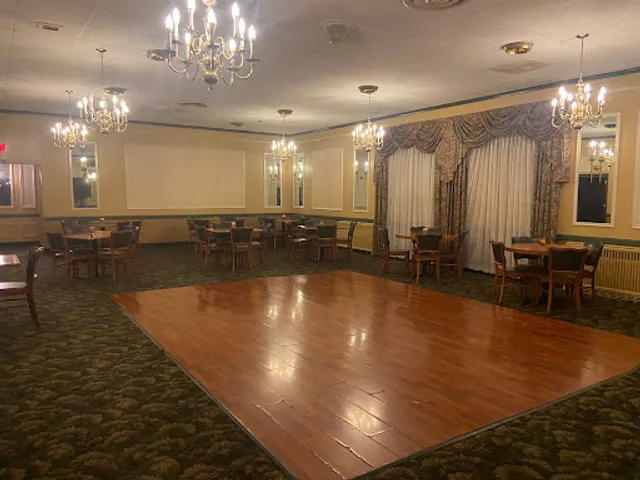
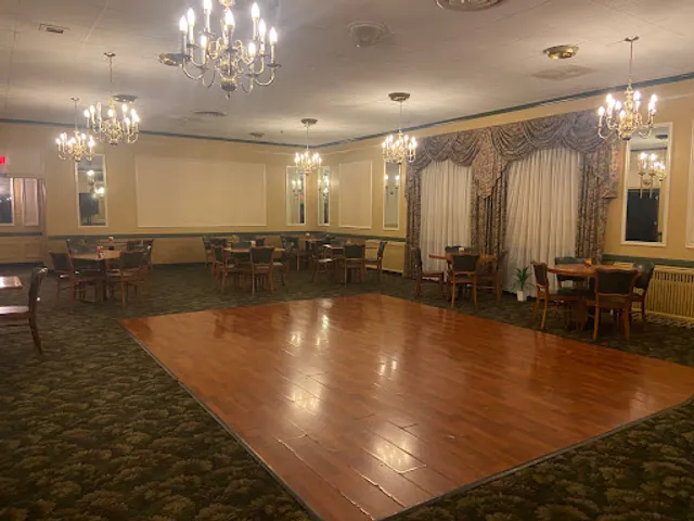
+ indoor plant [509,265,537,302]
